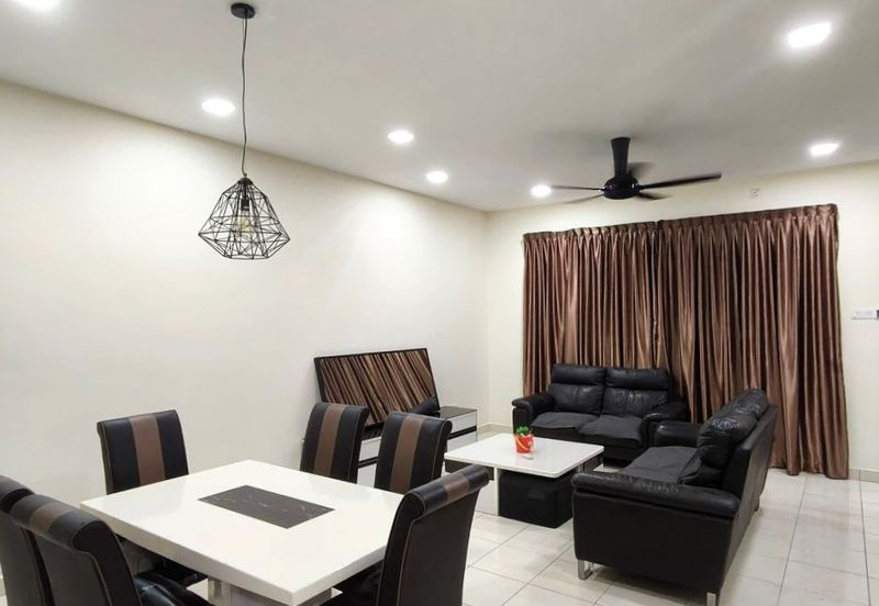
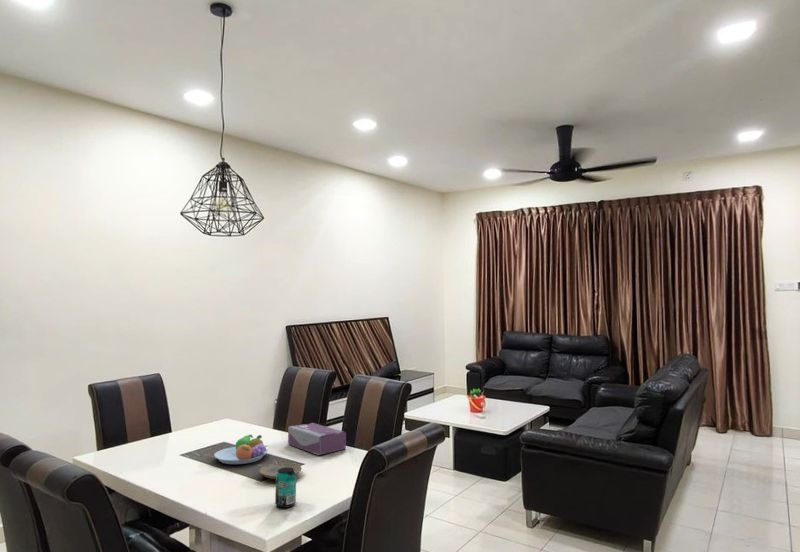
+ beverage can [274,468,297,509]
+ tissue box [287,422,347,456]
+ fruit bowl [213,434,268,465]
+ plate [258,462,303,480]
